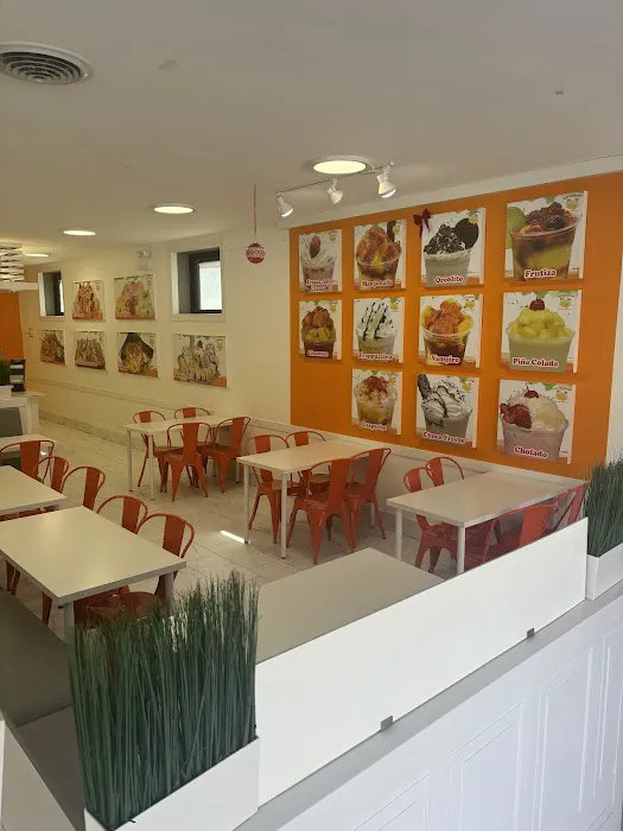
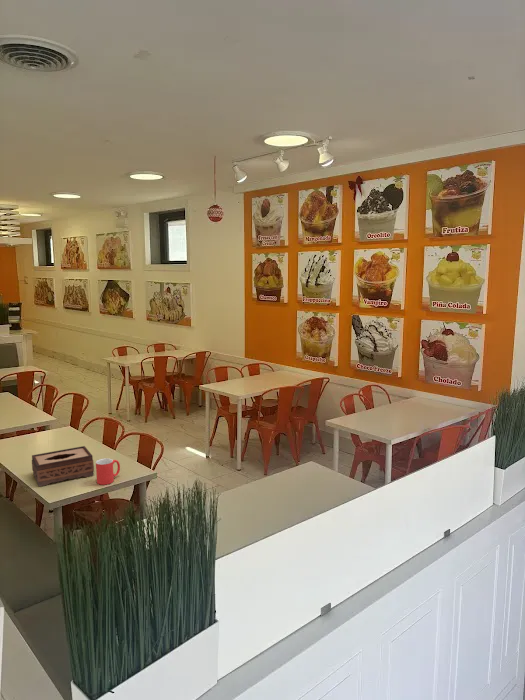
+ tissue box [31,445,95,487]
+ mug [95,457,121,486]
